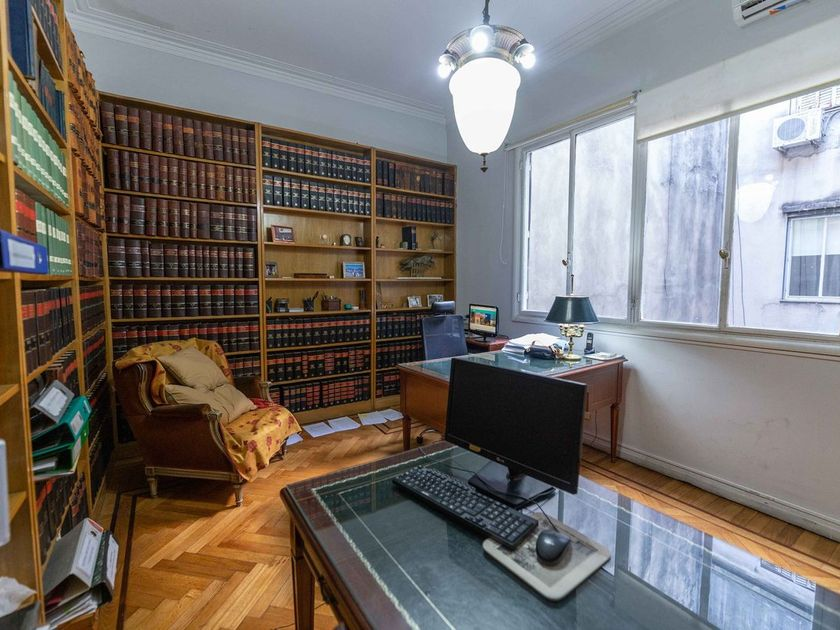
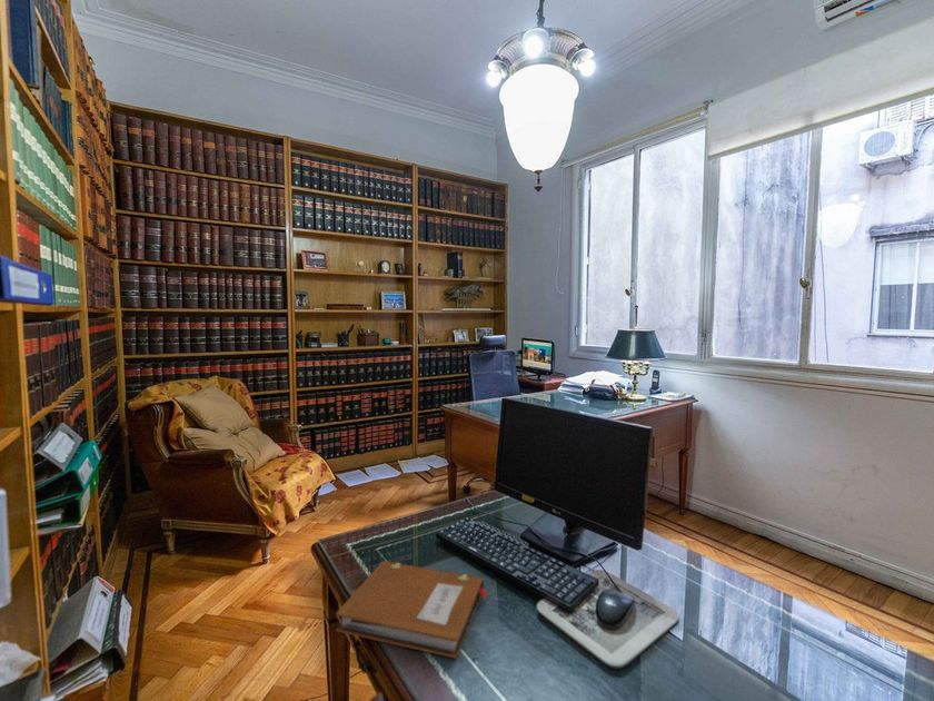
+ notebook [335,560,488,660]
